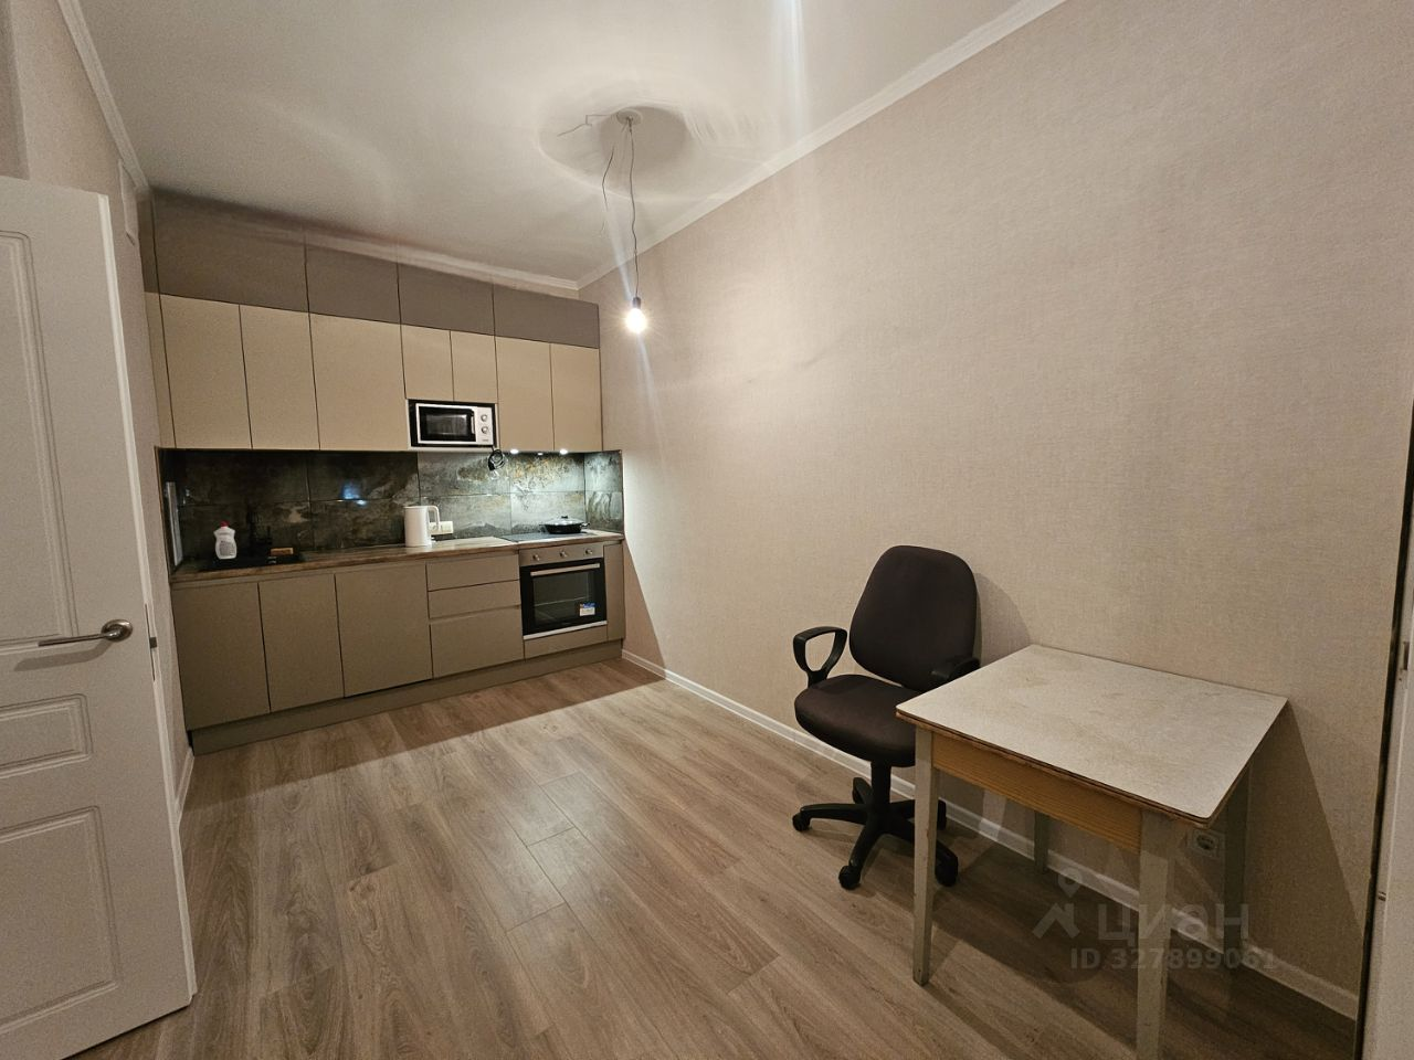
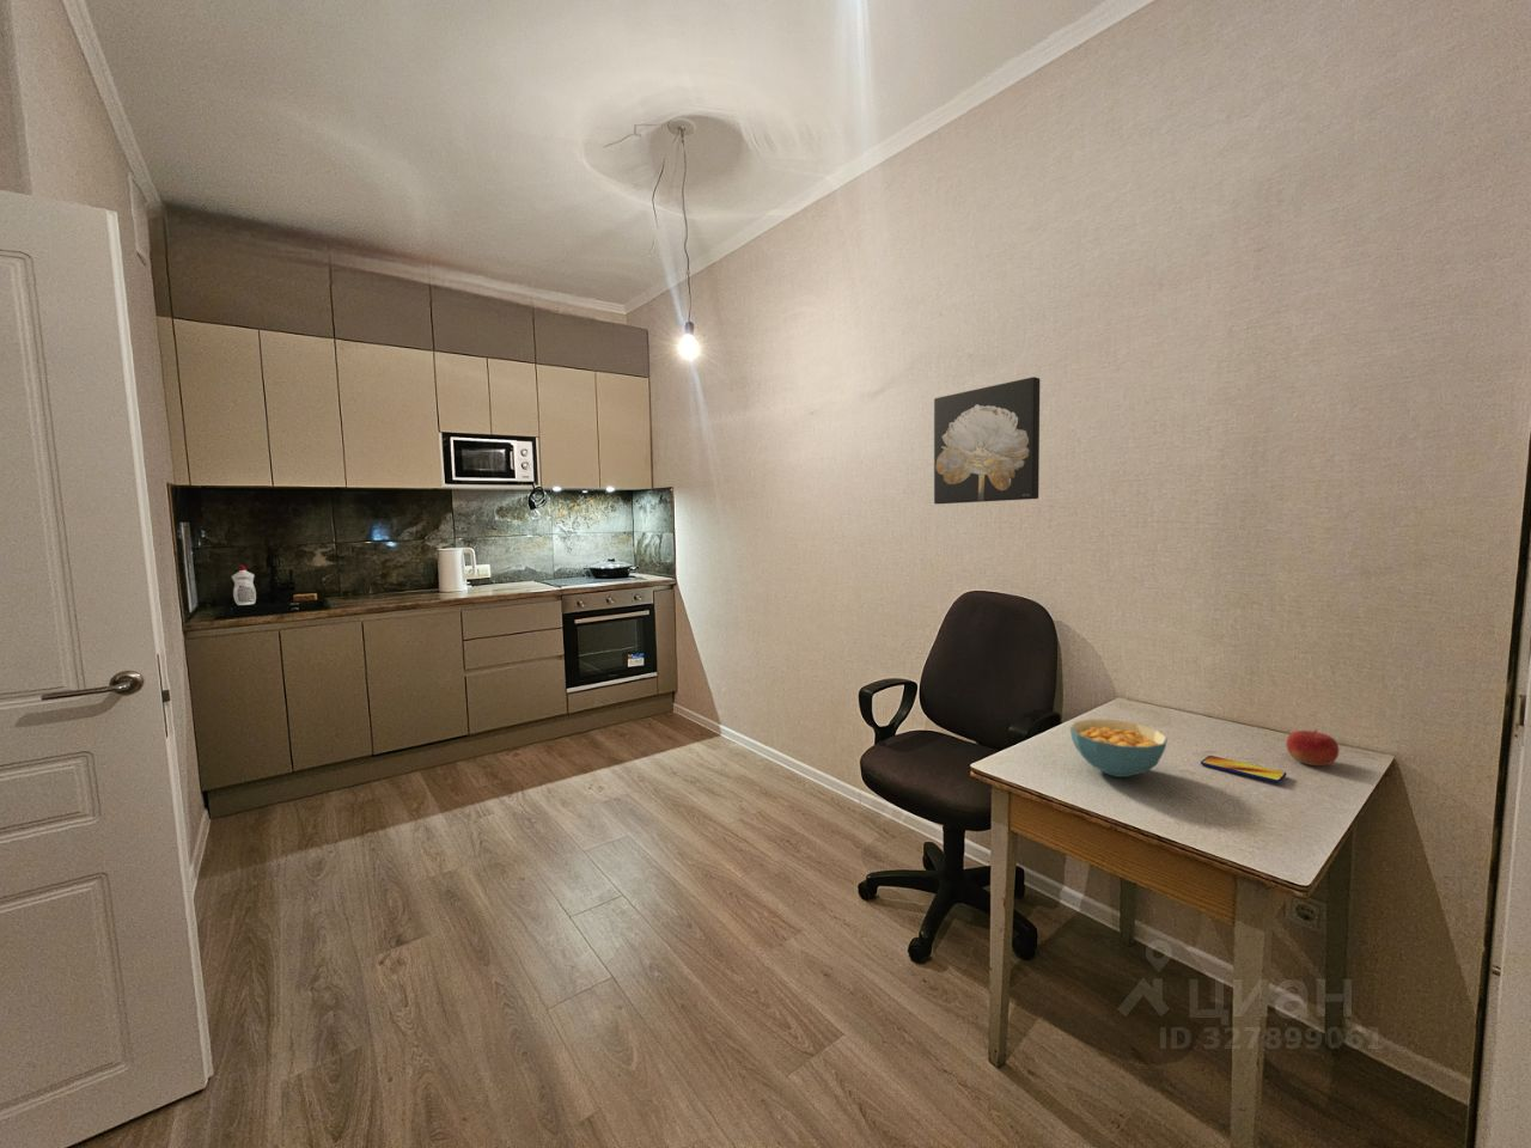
+ wall art [933,375,1040,504]
+ cereal bowl [1069,719,1168,779]
+ smartphone [1199,755,1289,784]
+ fruit [1285,728,1341,767]
